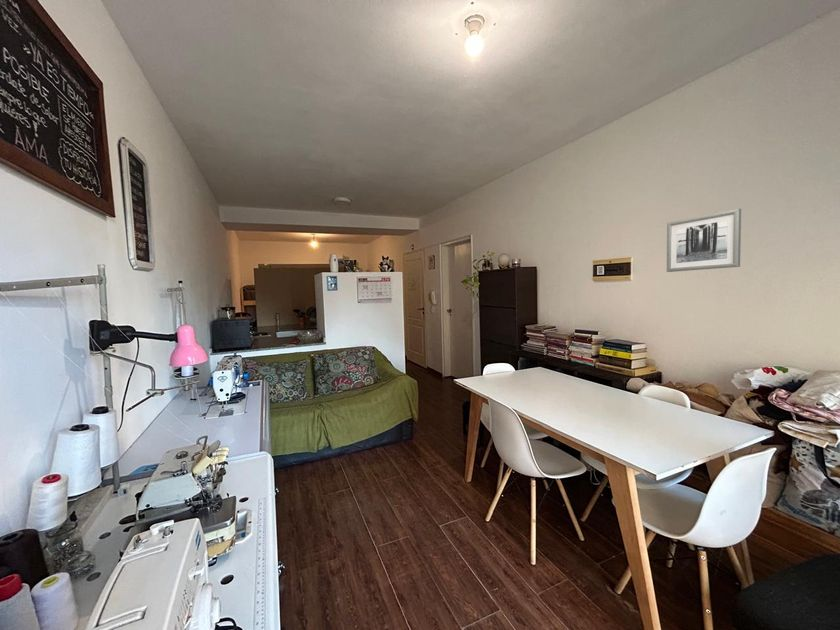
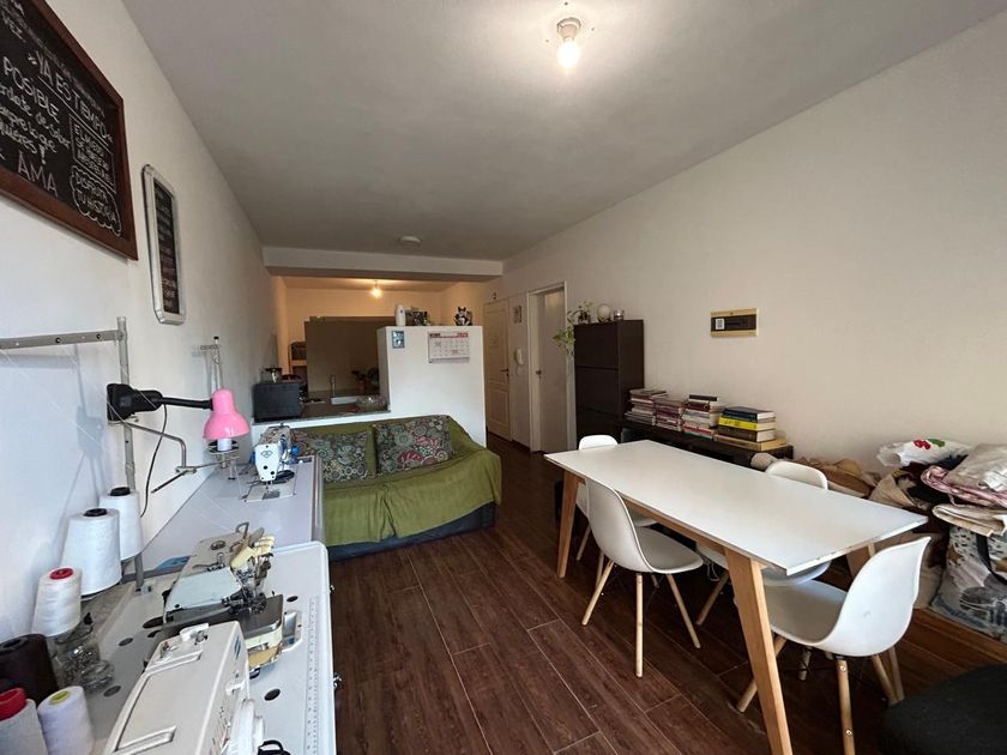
- wall art [666,208,742,273]
